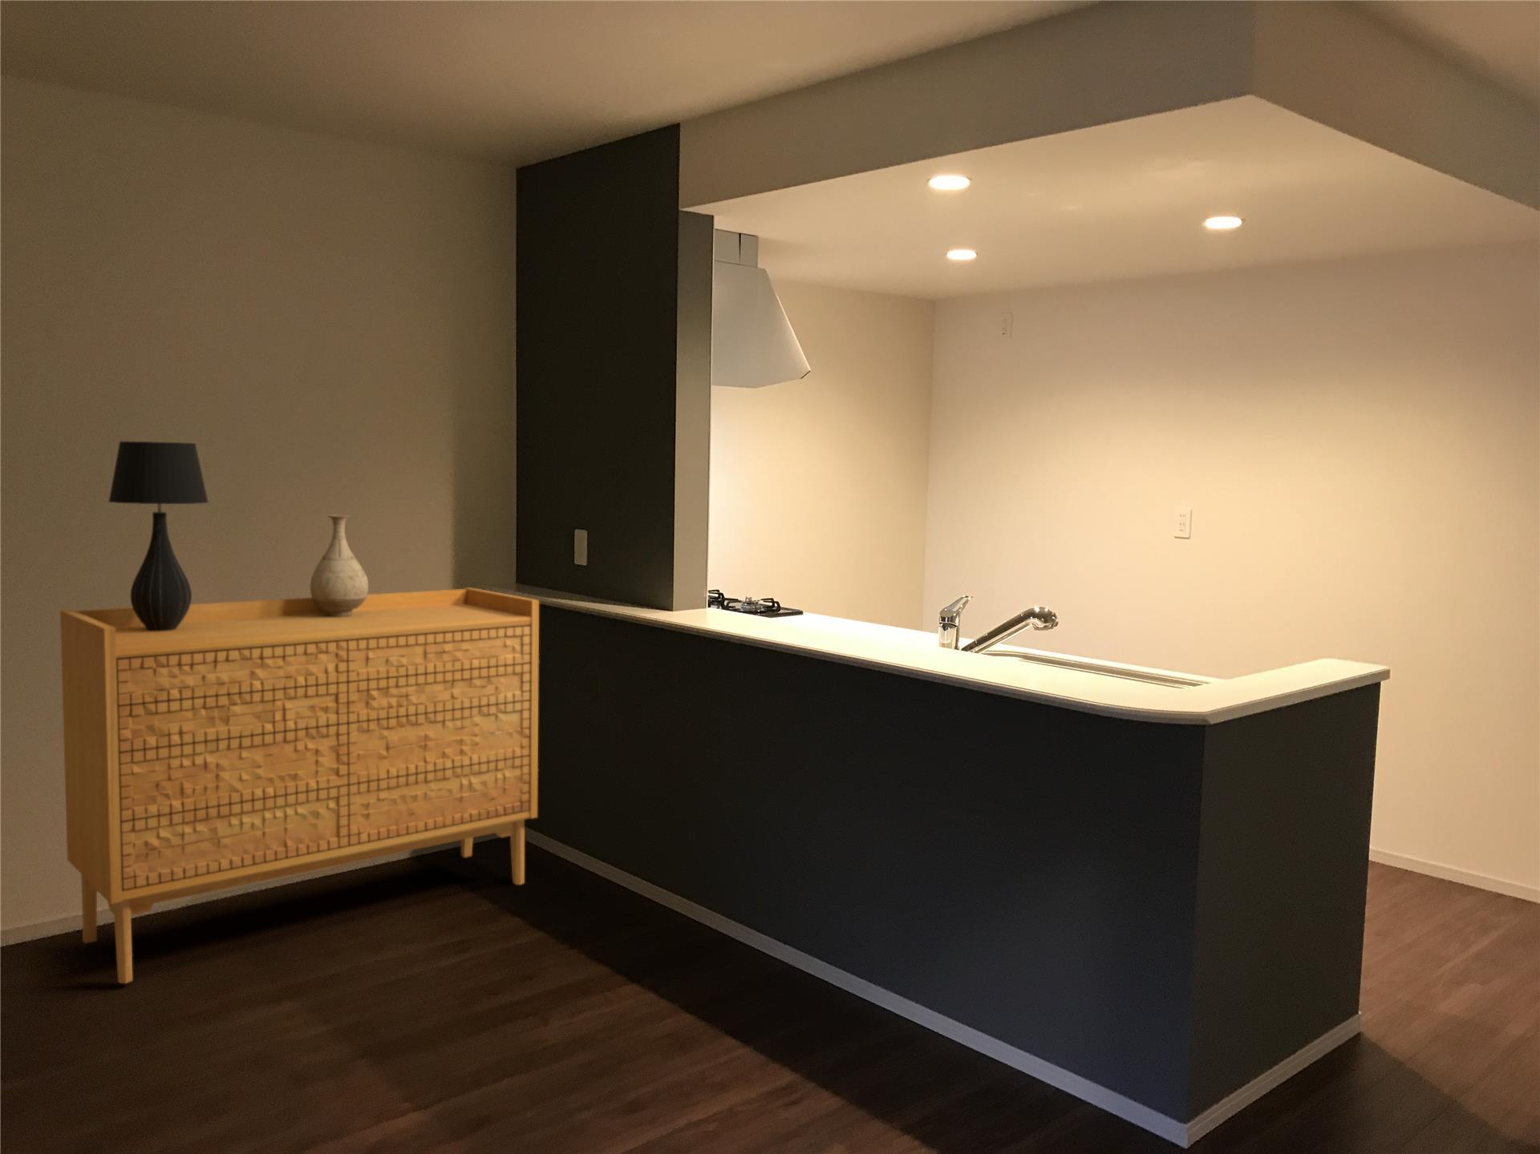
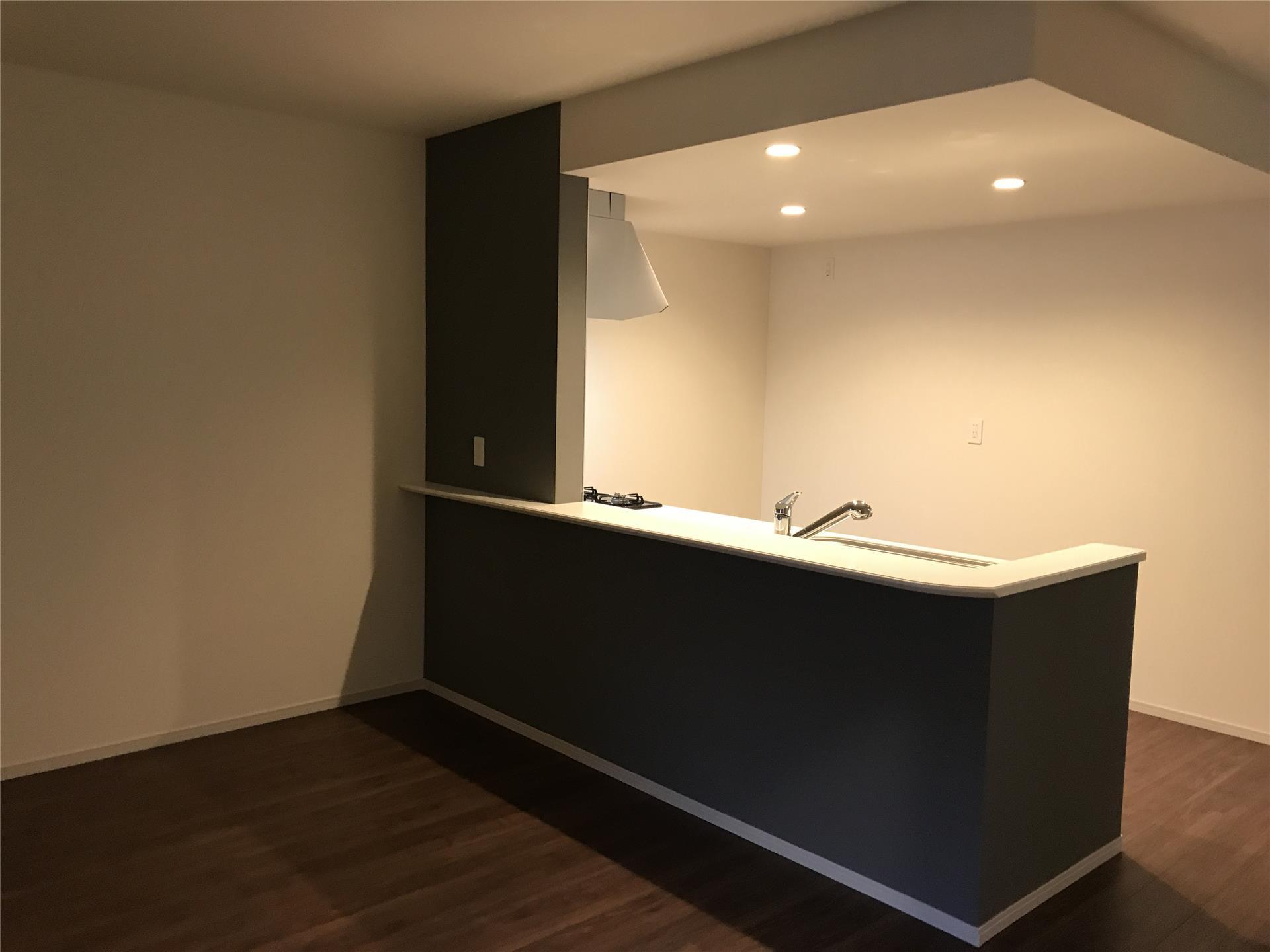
- table lamp [108,441,210,630]
- vase [309,514,369,617]
- sideboard [59,587,540,984]
